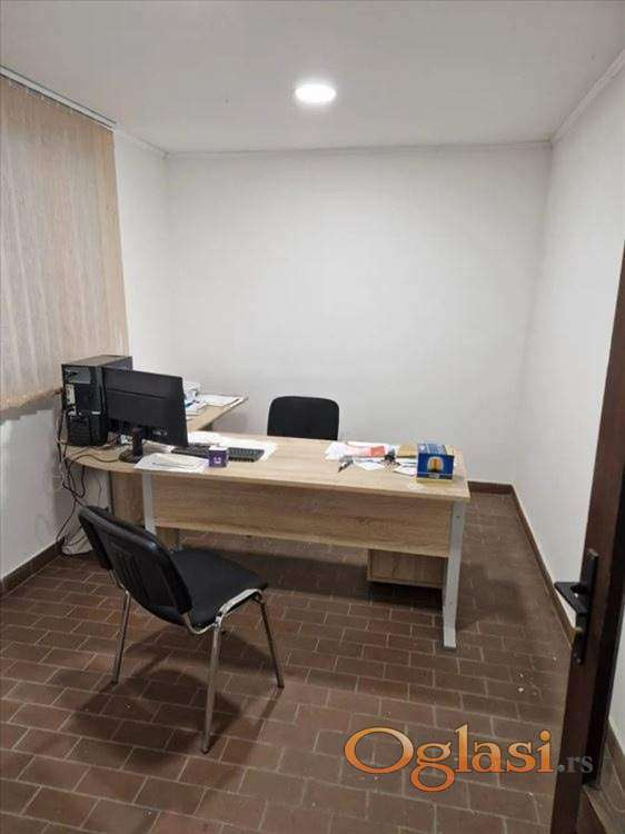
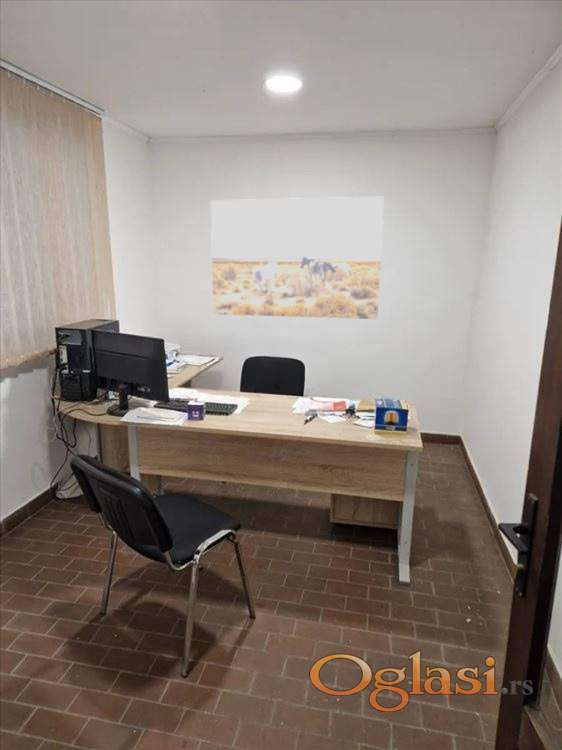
+ wall art [210,196,385,320]
